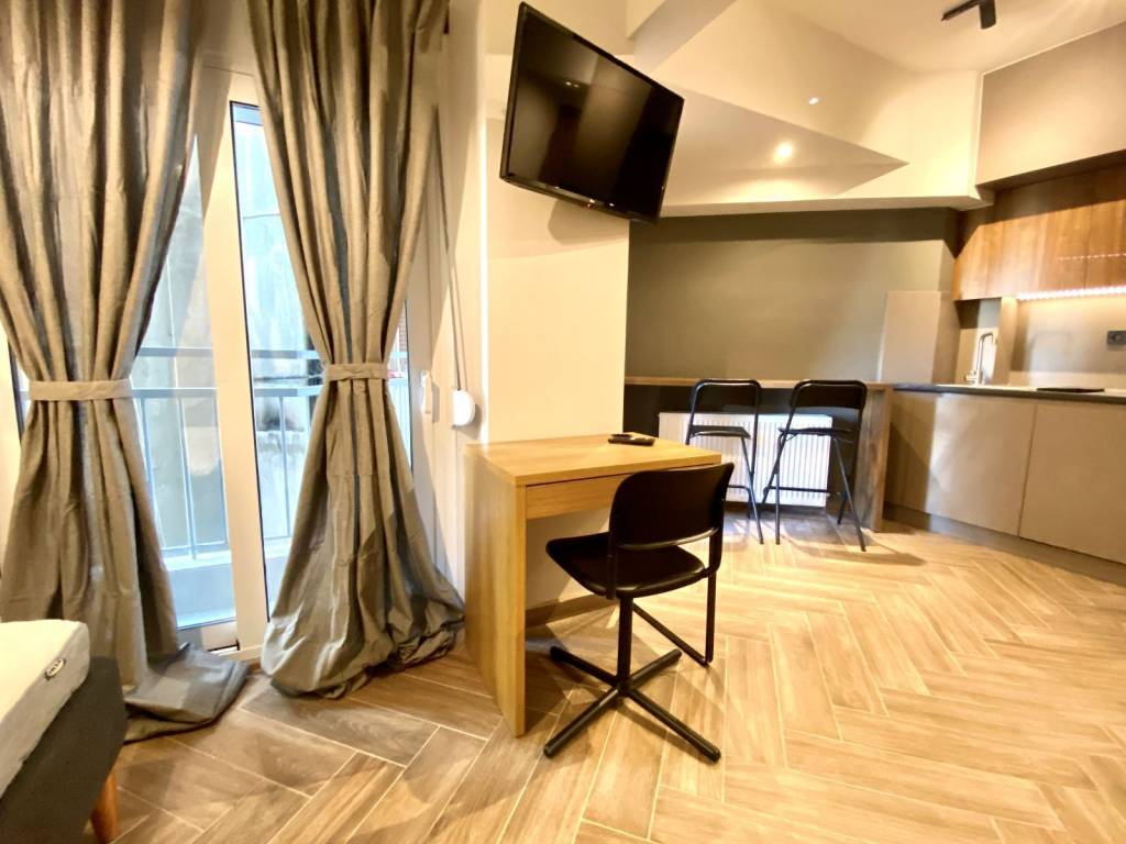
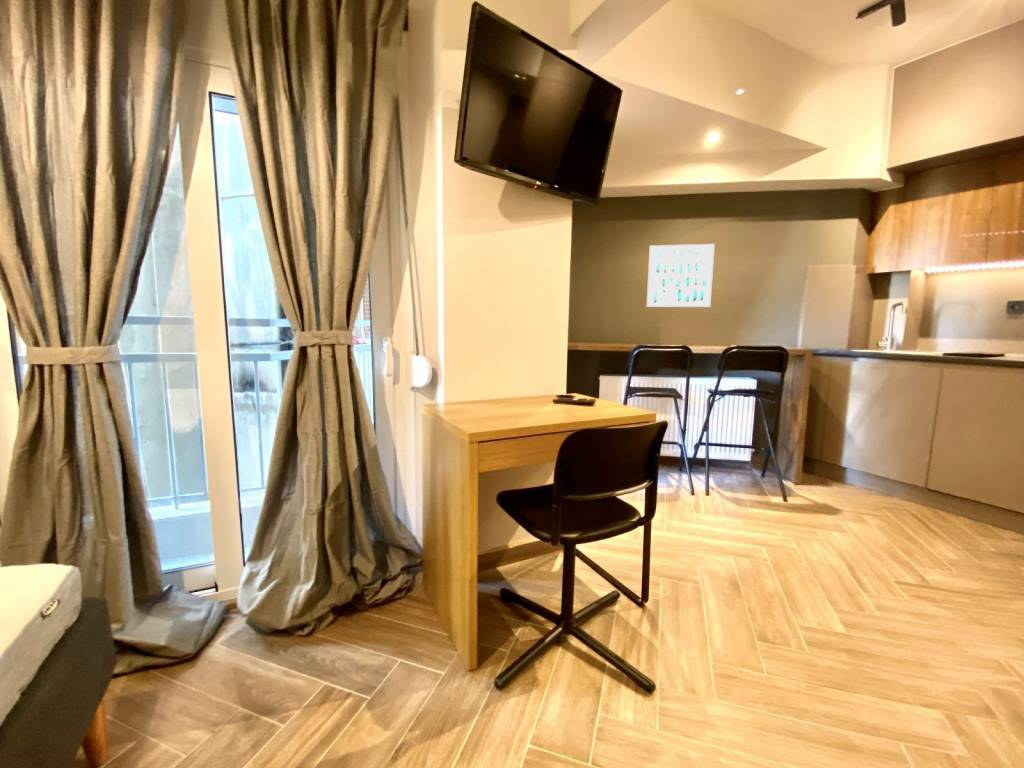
+ wall art [646,243,716,308]
